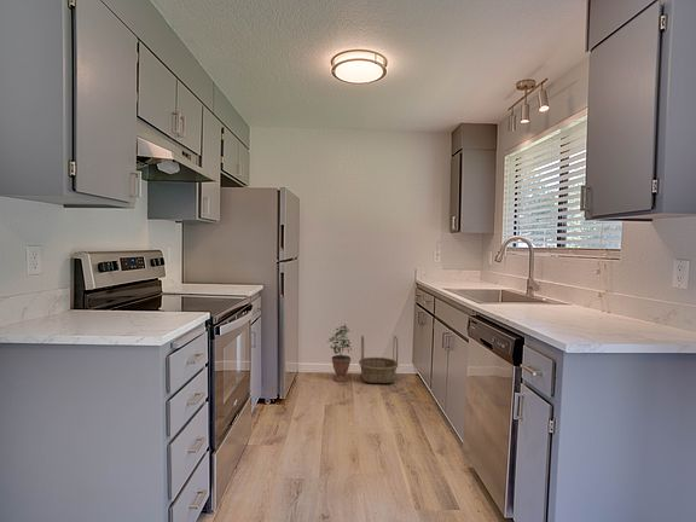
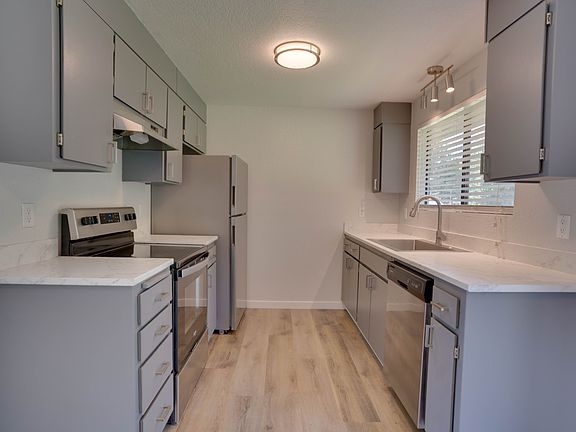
- potted plant [327,321,353,383]
- basket [358,335,399,384]
